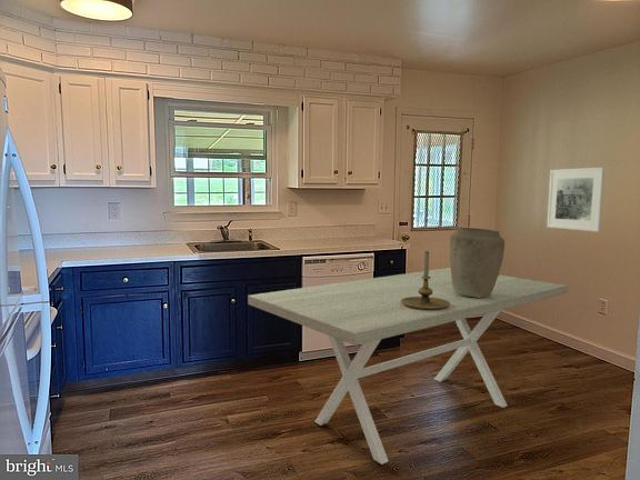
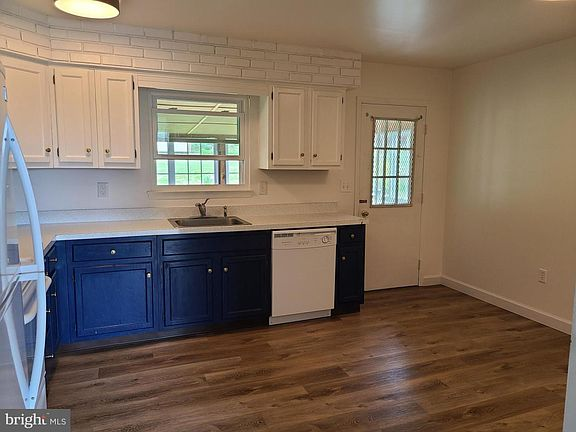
- candle holder [401,250,450,310]
- dining table [247,267,569,466]
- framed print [546,167,606,233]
- vase [449,227,506,298]
